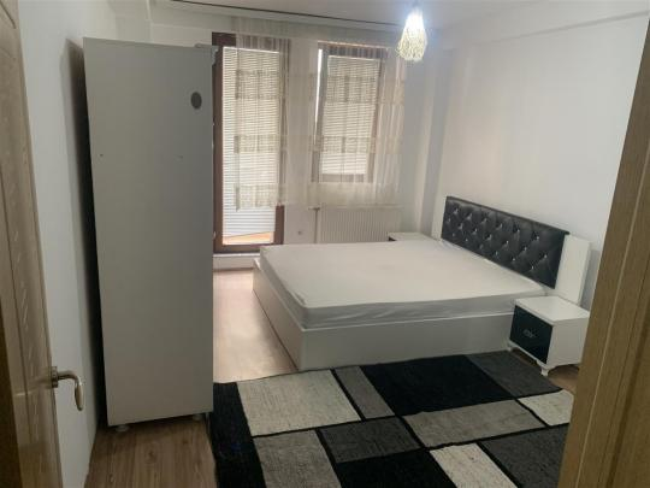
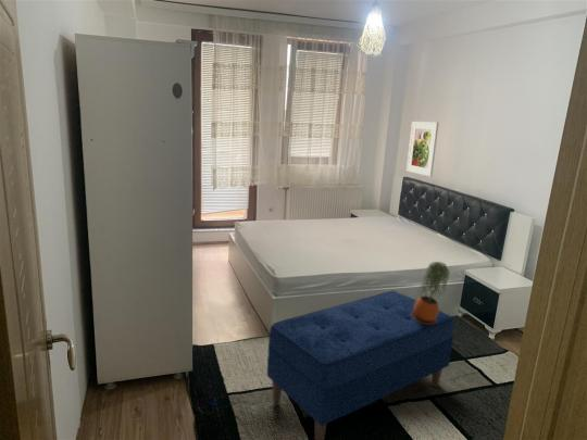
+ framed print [405,121,440,177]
+ bench [266,290,455,440]
+ potted plant [412,261,451,325]
